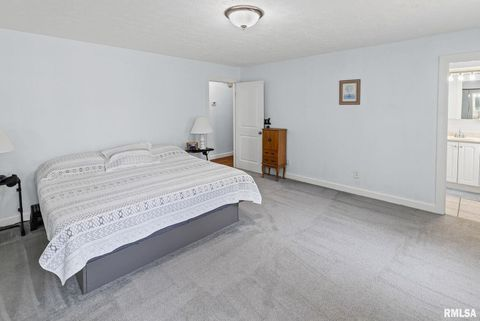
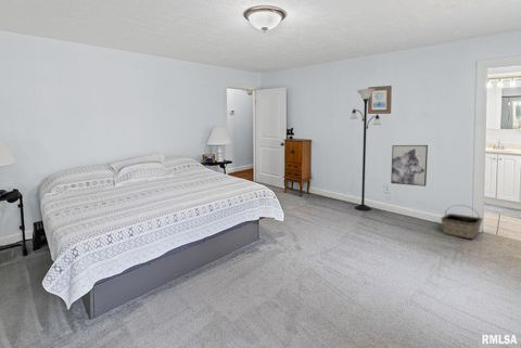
+ wall art [390,144,429,188]
+ basket [440,204,483,240]
+ floor lamp [350,88,382,211]
